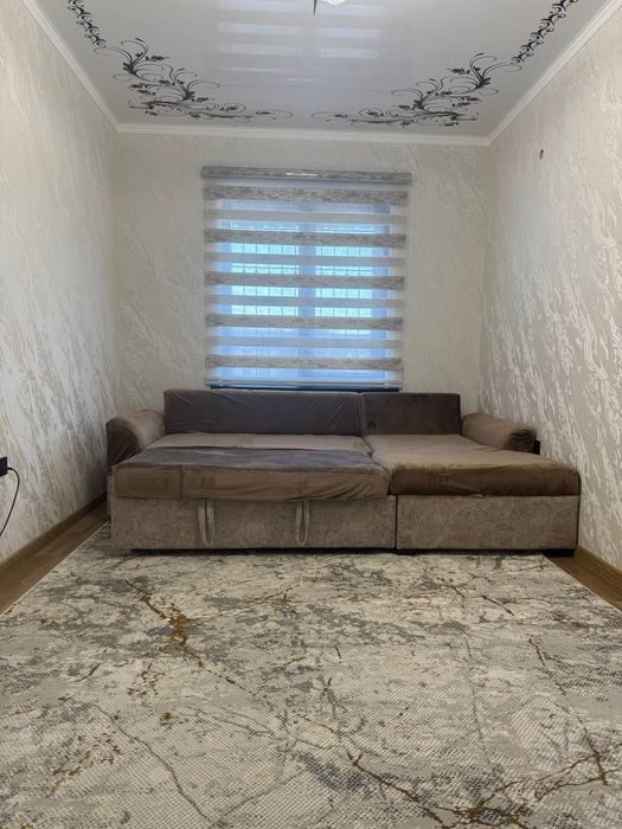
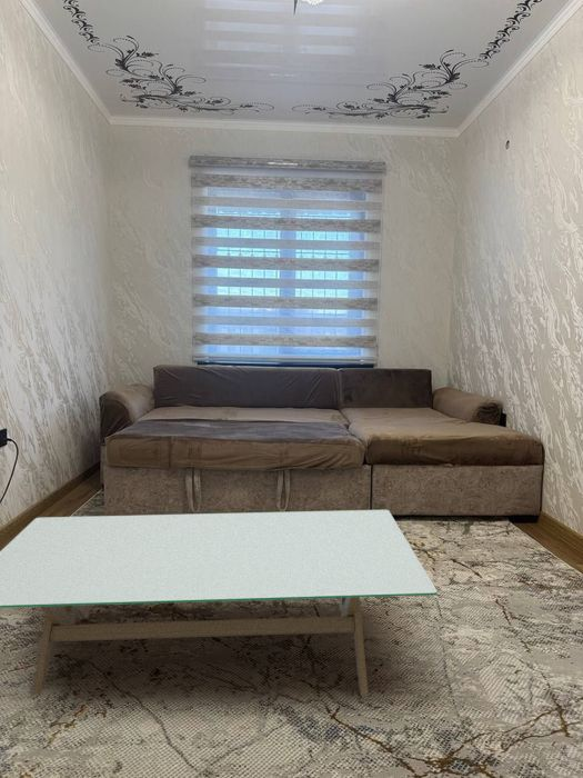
+ coffee table [0,509,439,697]
